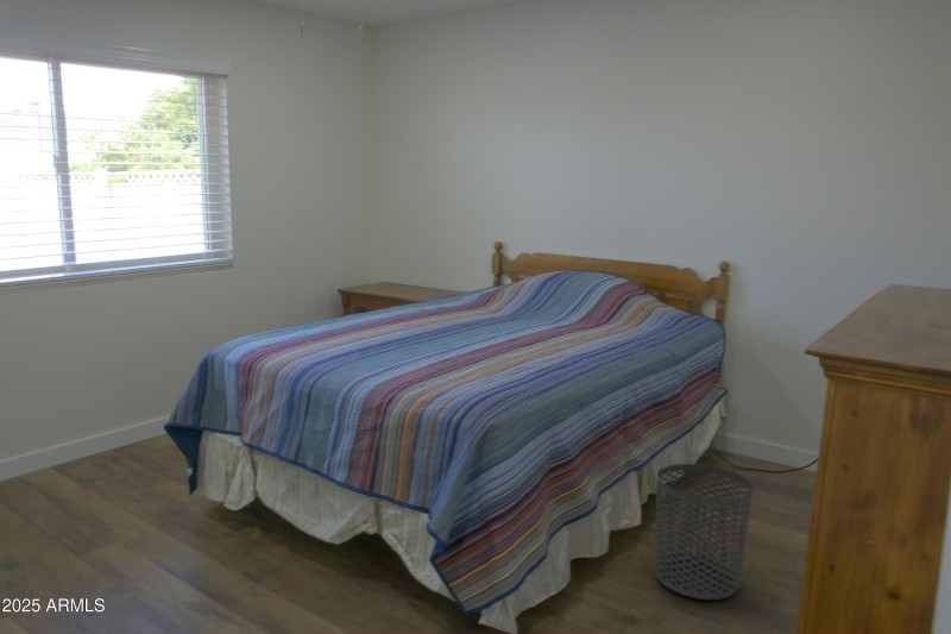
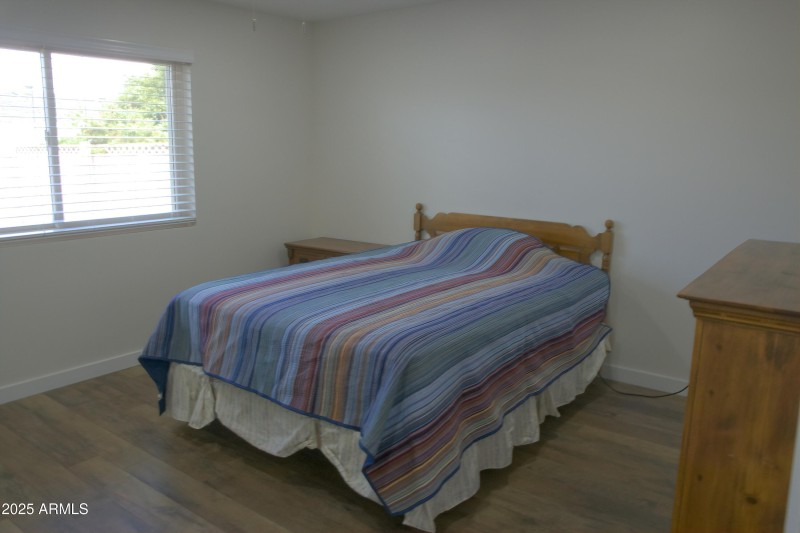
- waste bin [654,463,754,601]
